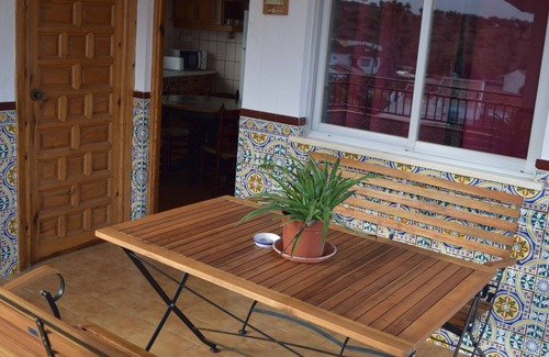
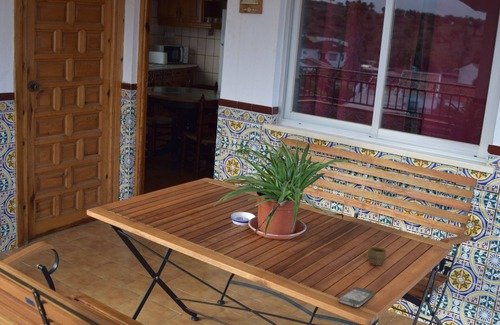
+ cup [367,246,388,266]
+ smartphone [338,286,375,308]
